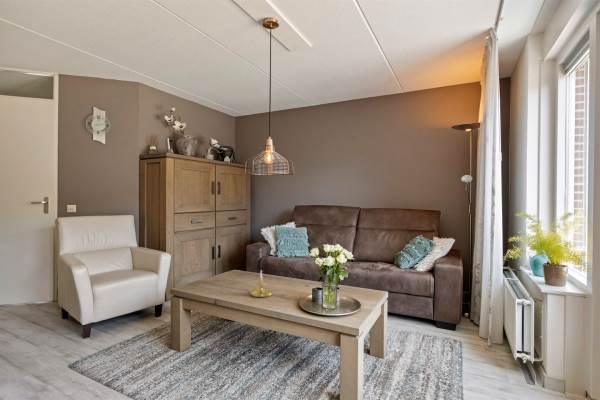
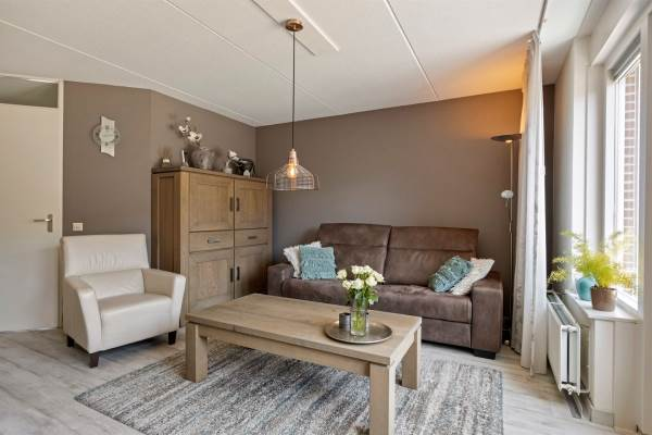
- candle holder [248,270,274,298]
